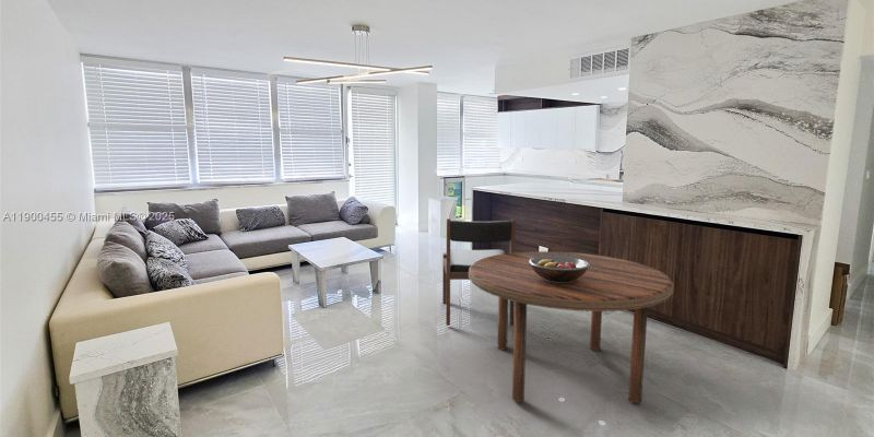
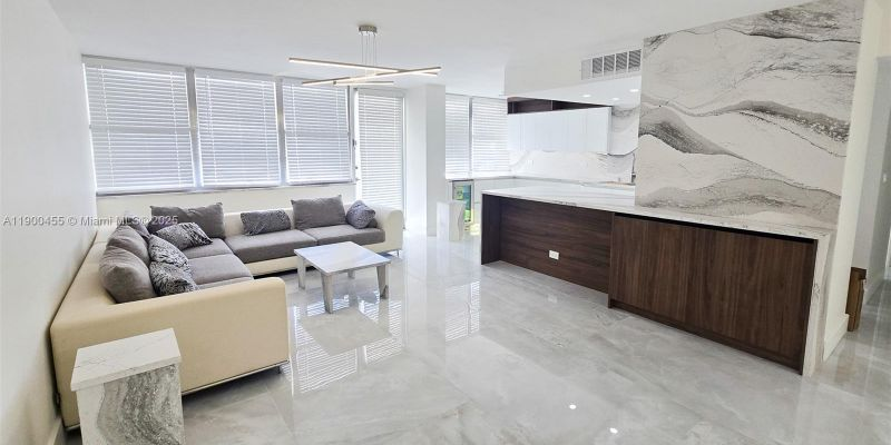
- dining chair [441,217,517,327]
- fruit bowl [529,256,590,282]
- dining table [469,250,675,404]
